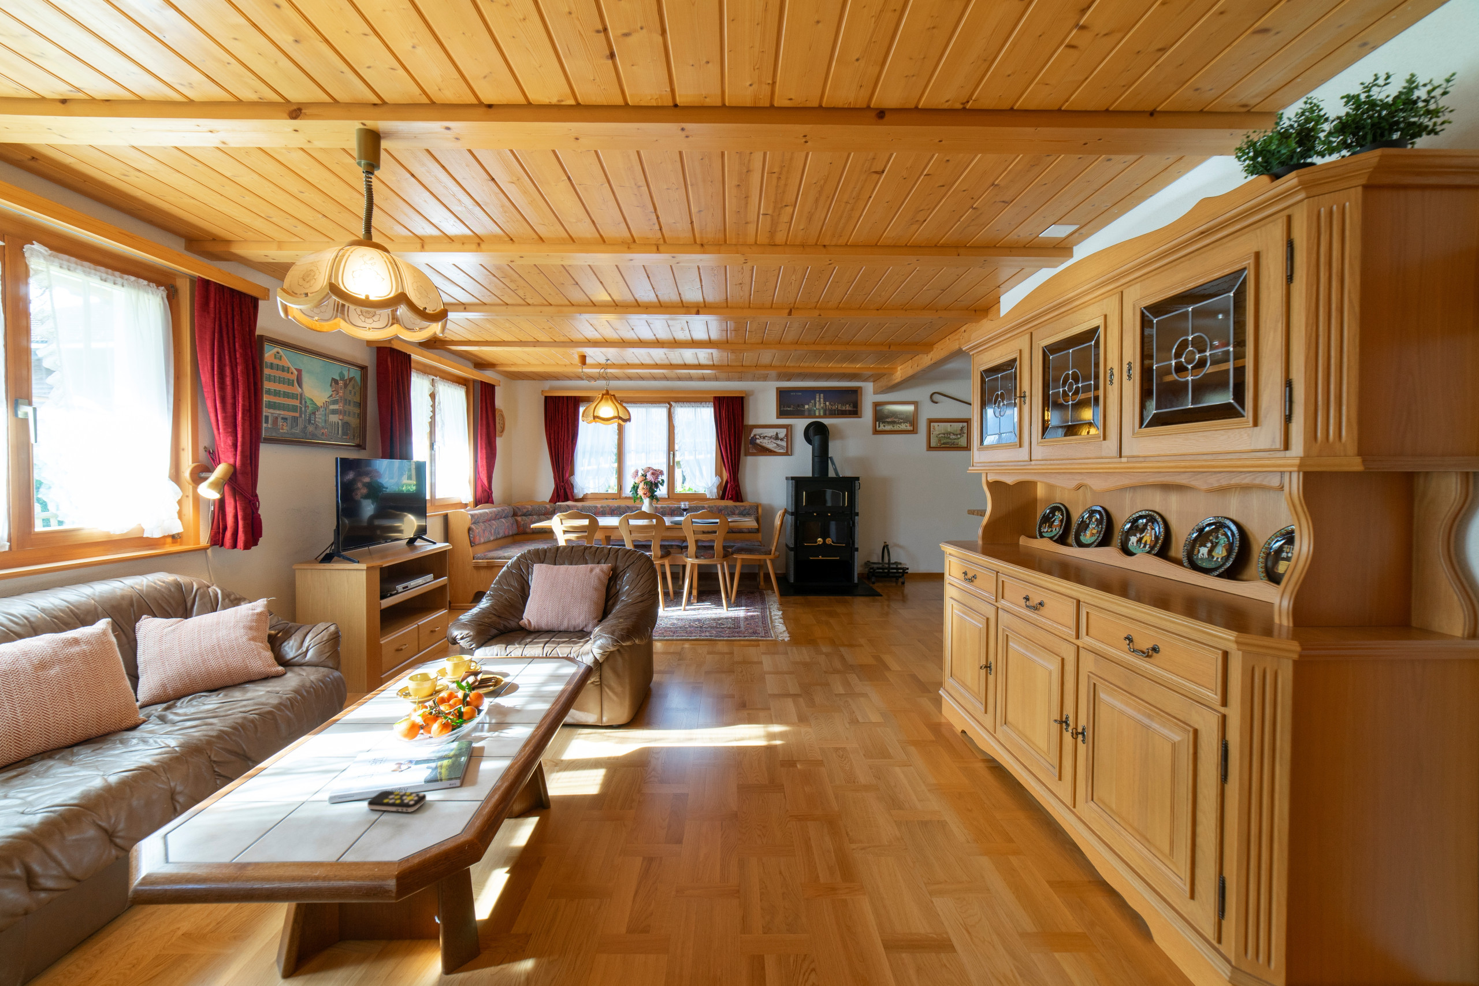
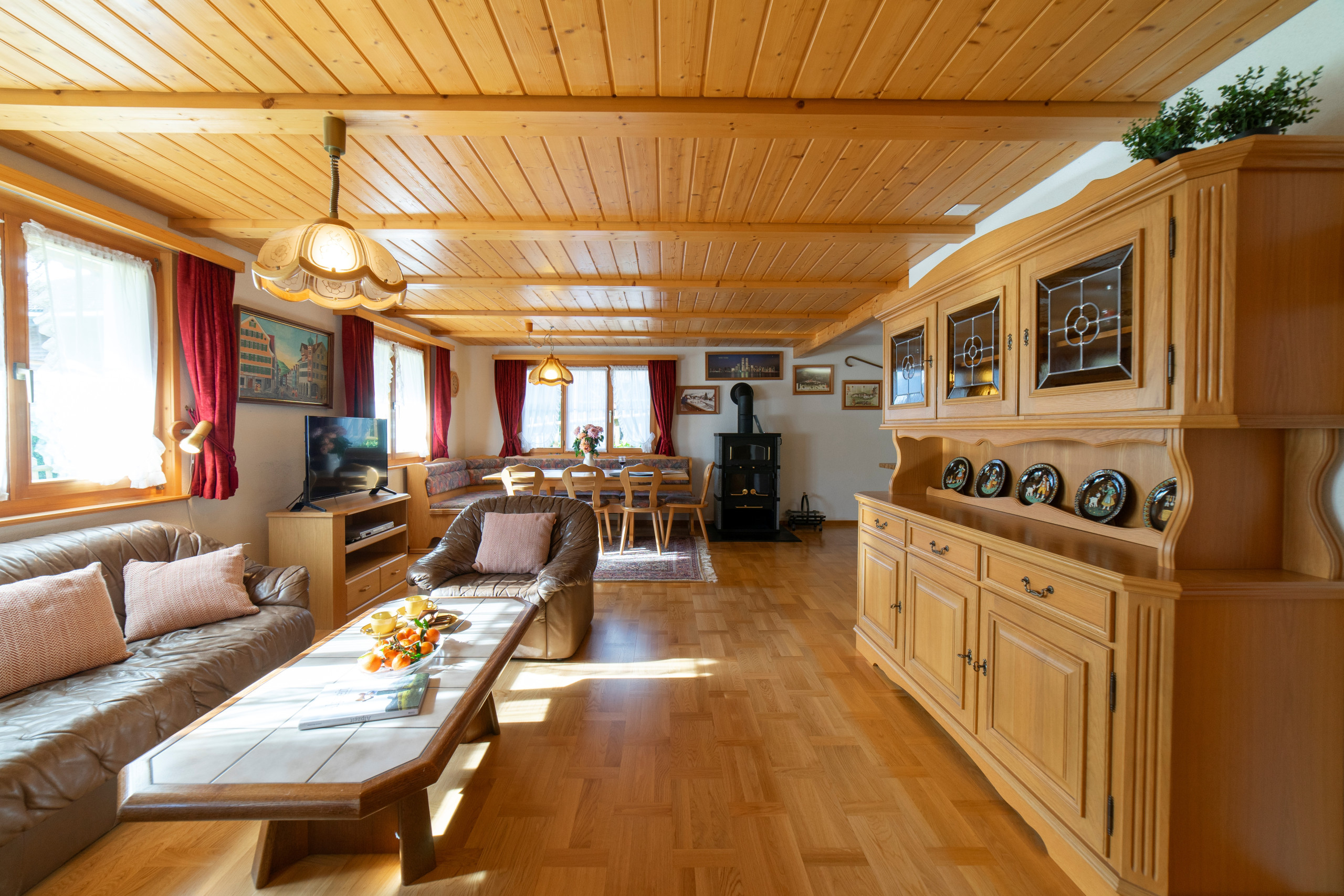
- remote control [366,790,427,813]
